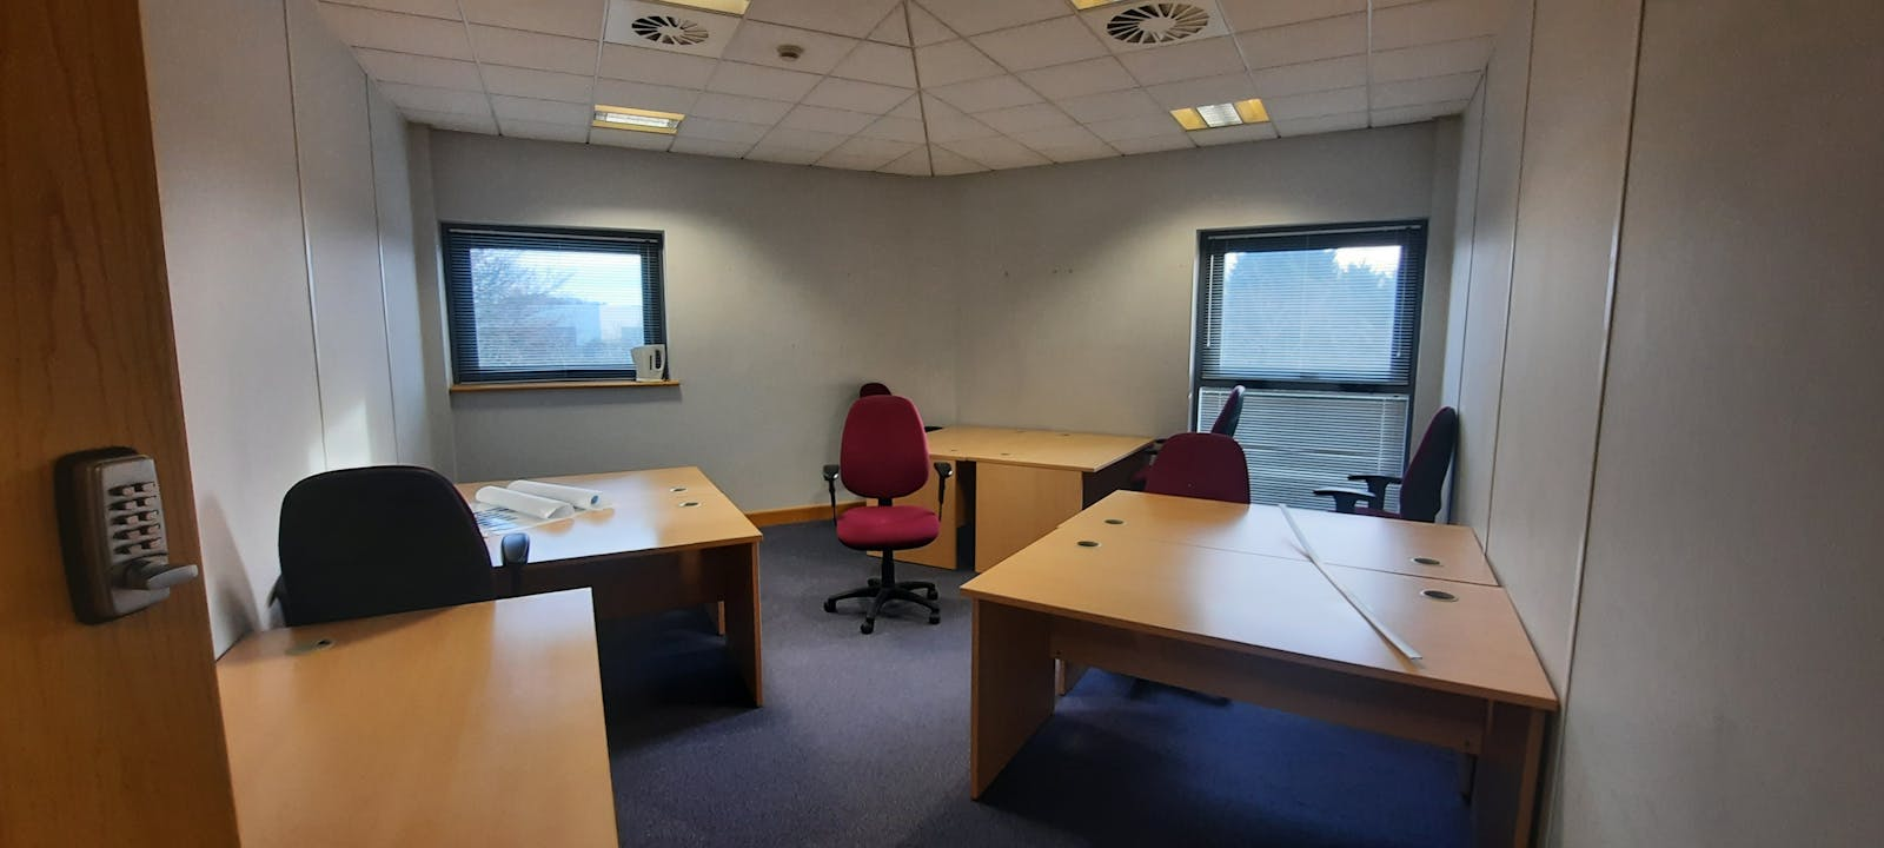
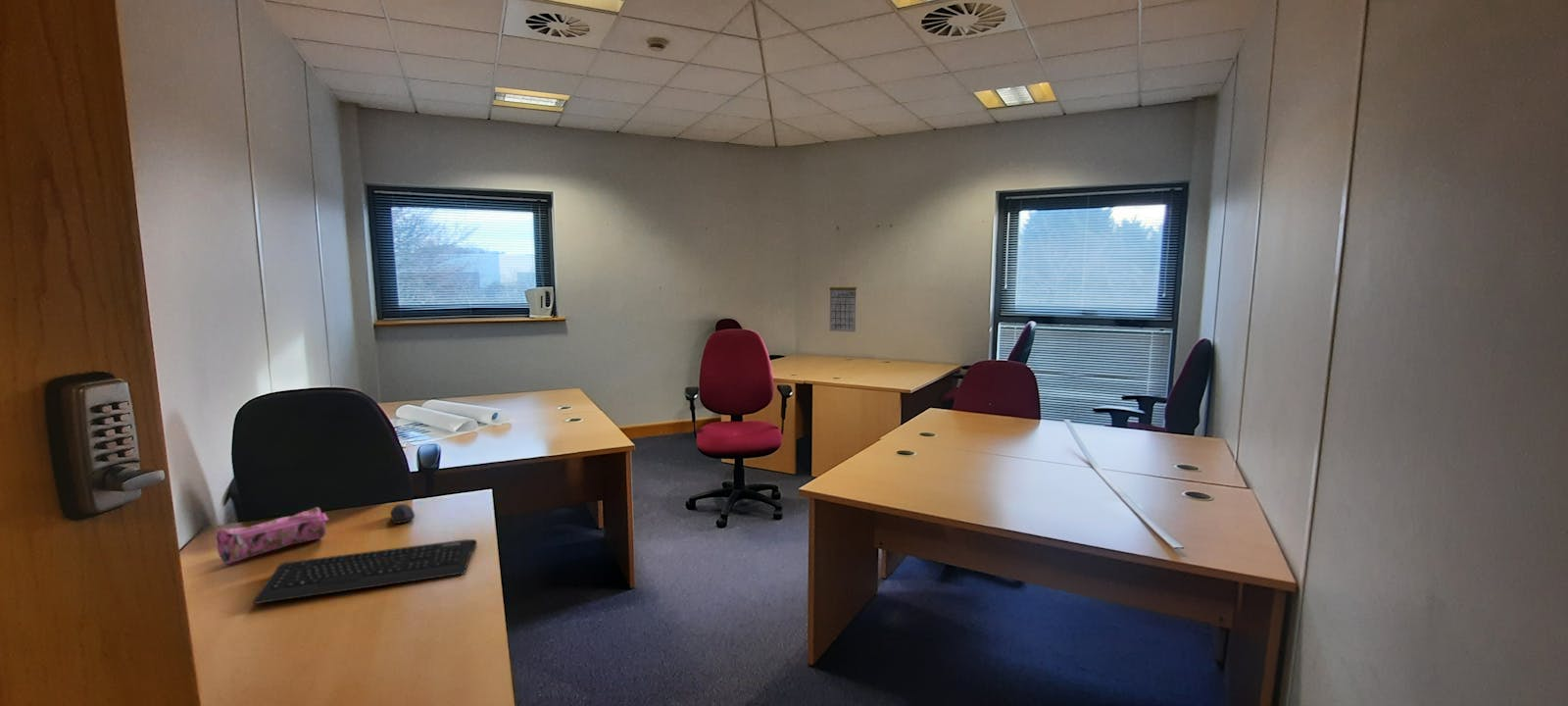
+ pencil case [216,506,329,565]
+ keyboard [252,538,478,605]
+ calendar [829,277,858,333]
+ computer mouse [389,503,416,525]
